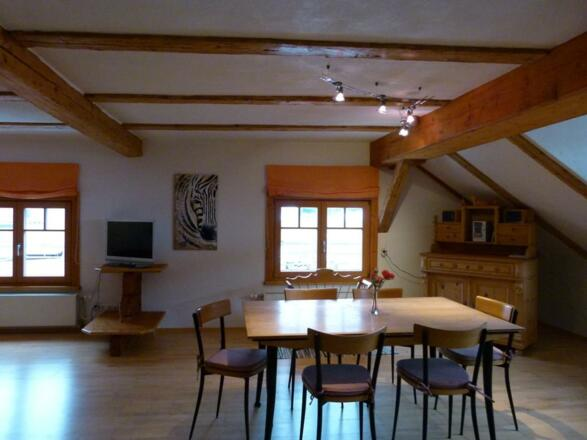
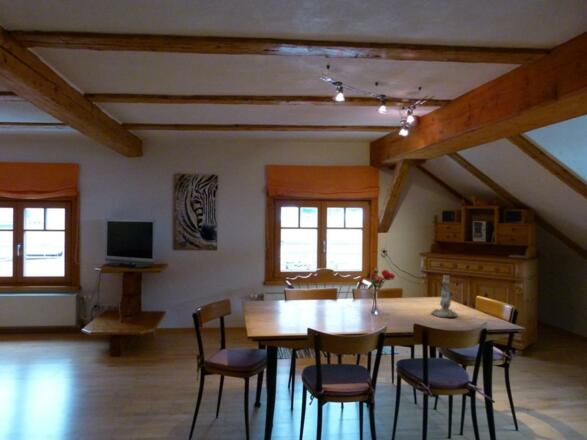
+ candlestick [429,274,459,318]
